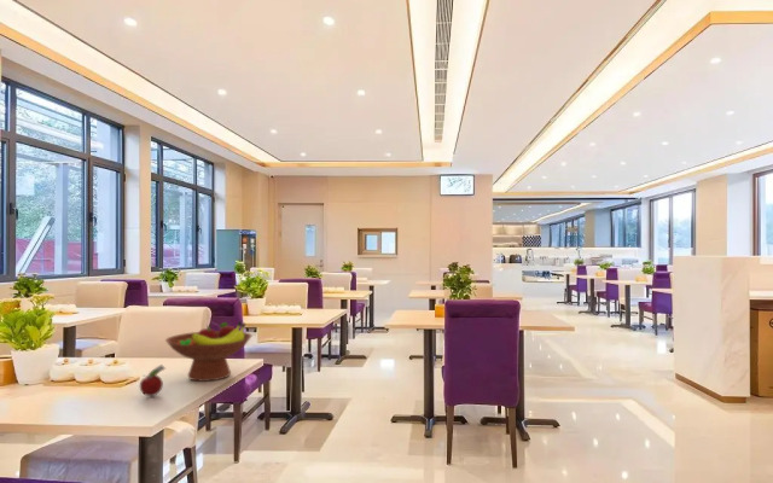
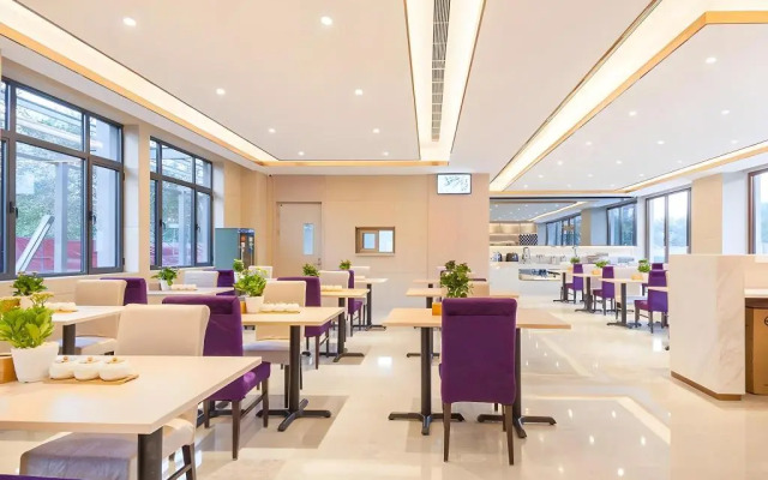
- fruit [139,363,167,397]
- fruit bowl [164,320,252,383]
